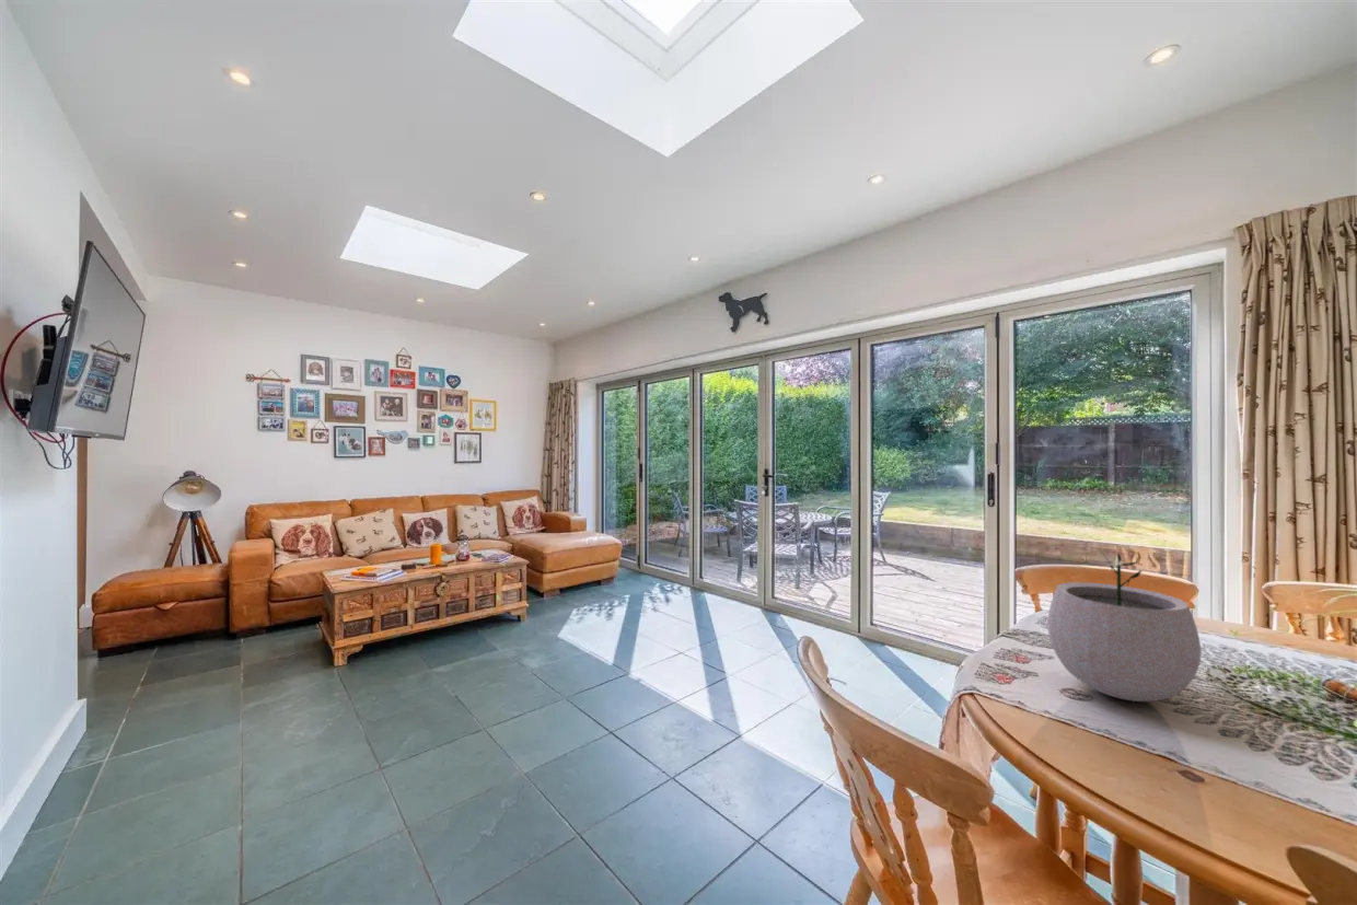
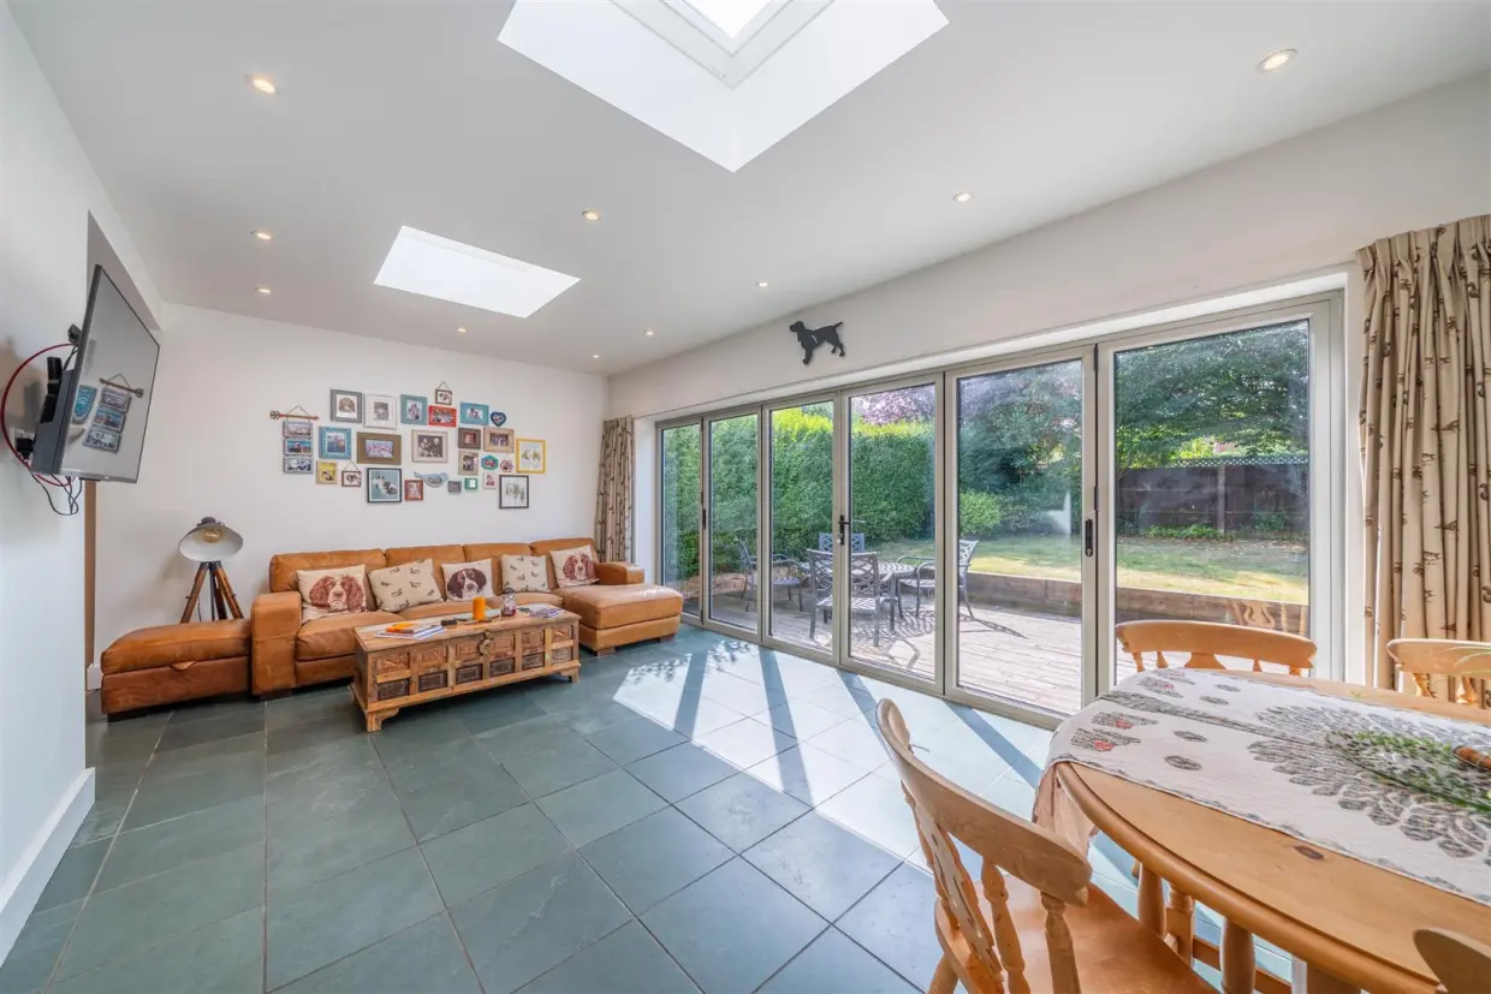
- plant pot [1047,552,1202,703]
